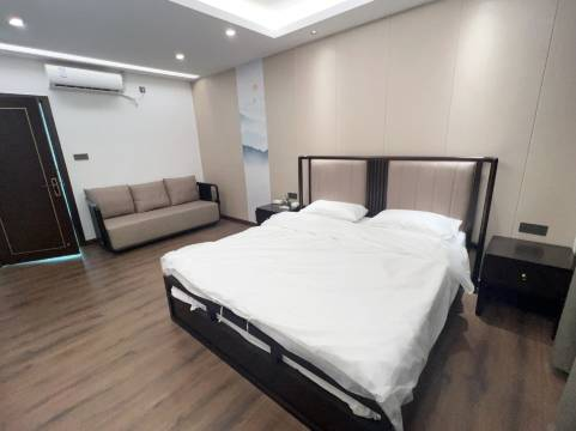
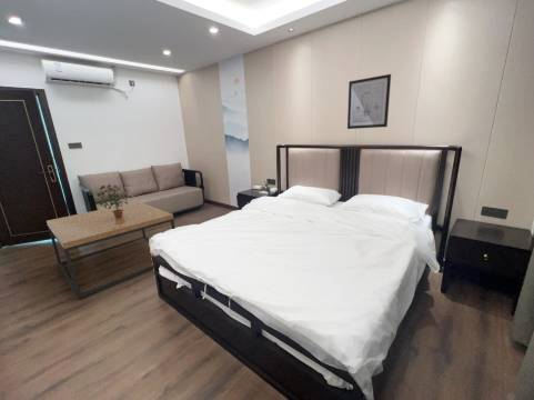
+ wall art [346,73,392,130]
+ coffee table [46,201,177,300]
+ potted plant [95,183,133,218]
